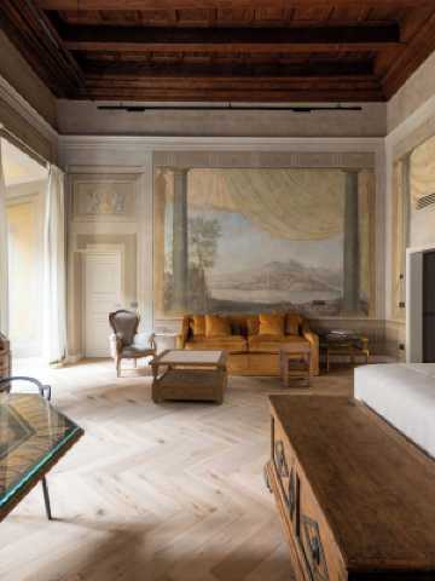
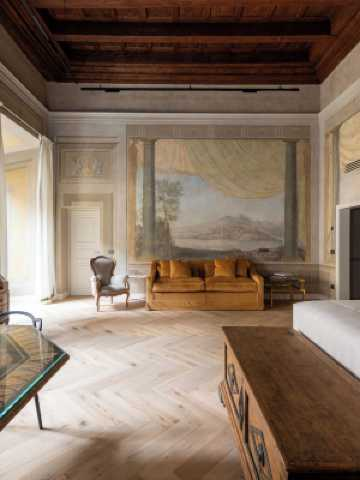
- side table [274,343,319,389]
- coffee table [147,347,231,407]
